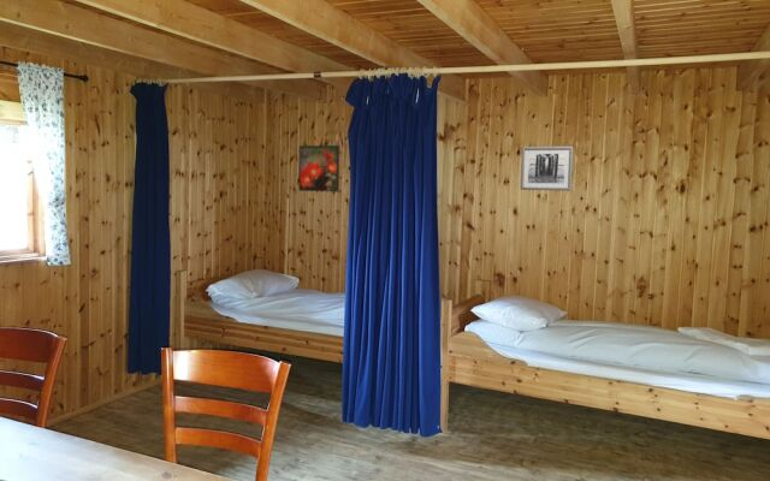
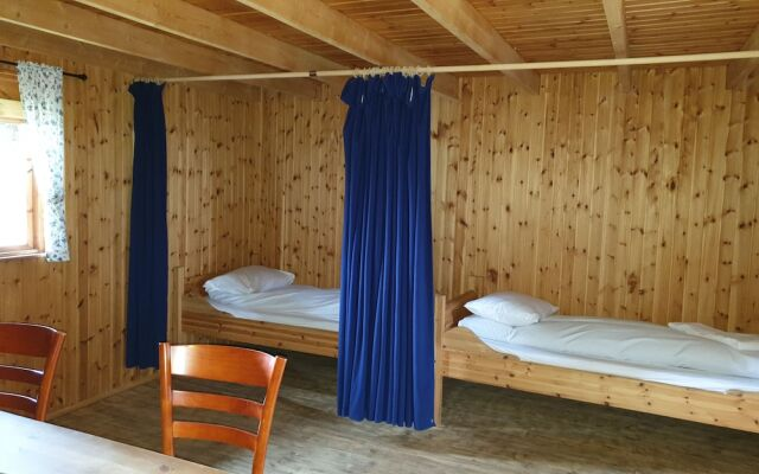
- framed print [297,144,340,192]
- wall art [520,146,575,192]
